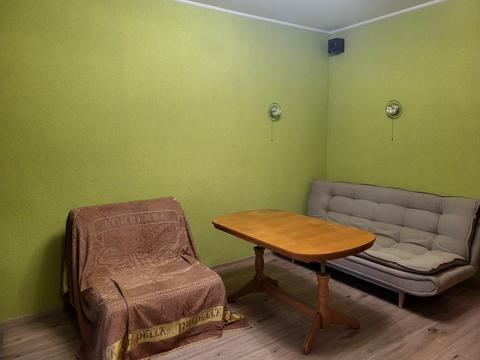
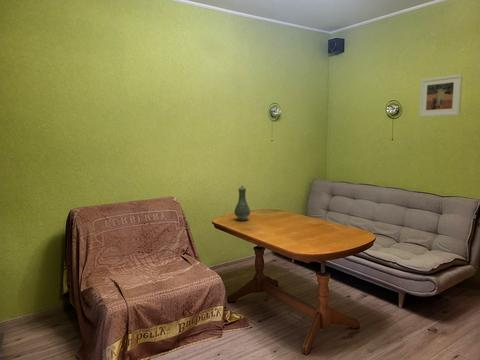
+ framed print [418,73,463,118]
+ vase [233,185,251,221]
